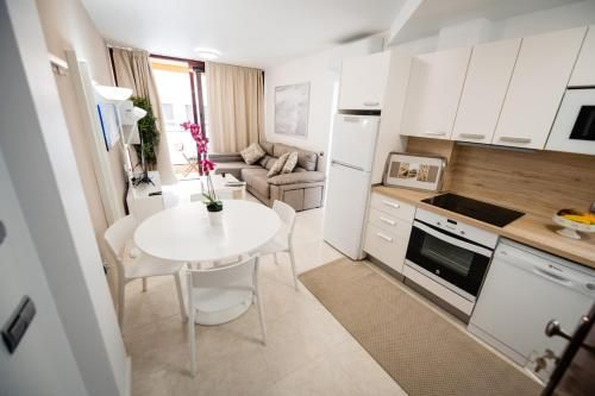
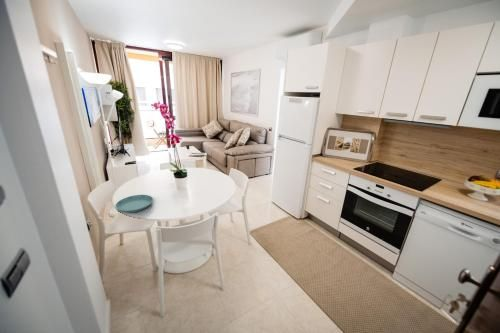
+ saucer [114,194,154,213]
